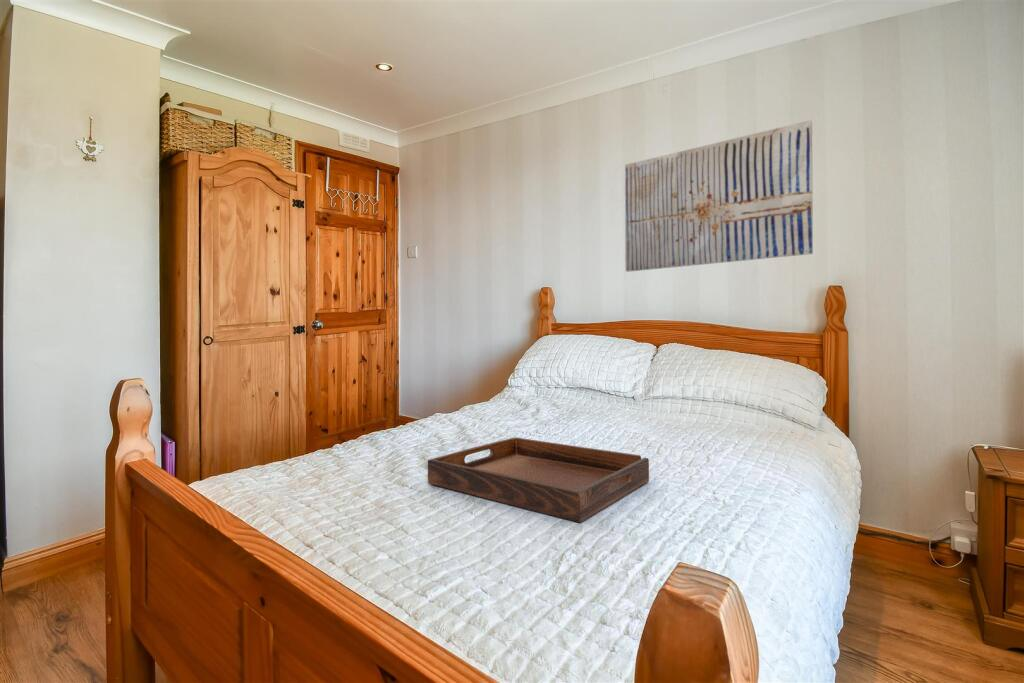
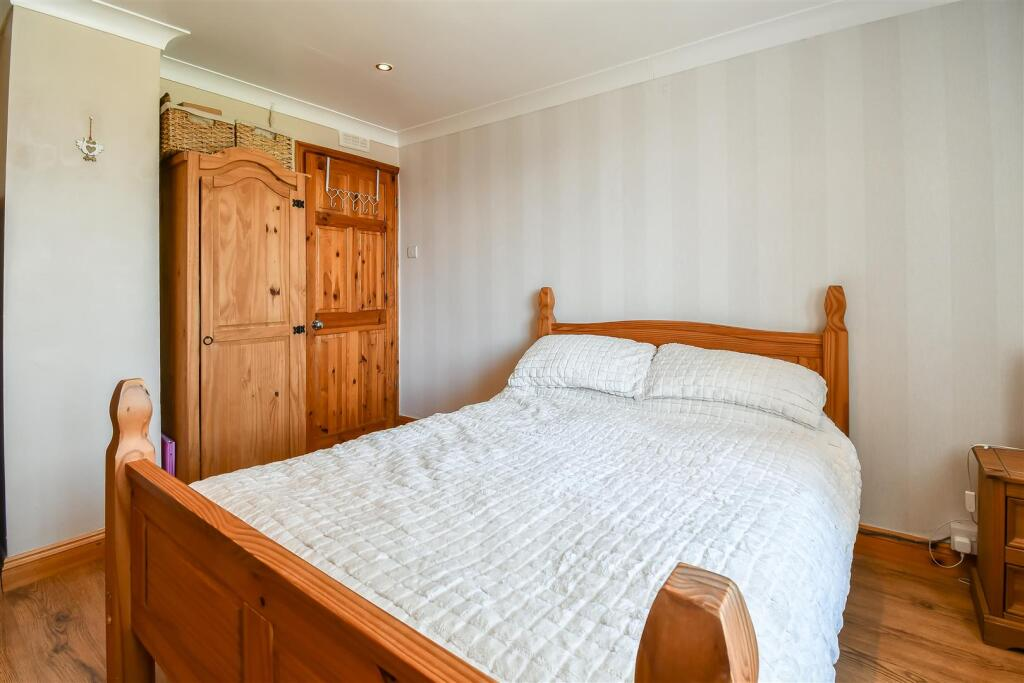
- wall art [624,119,814,273]
- serving tray [427,436,650,523]
